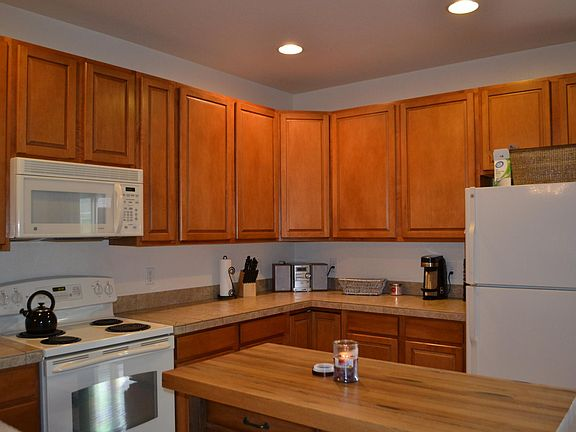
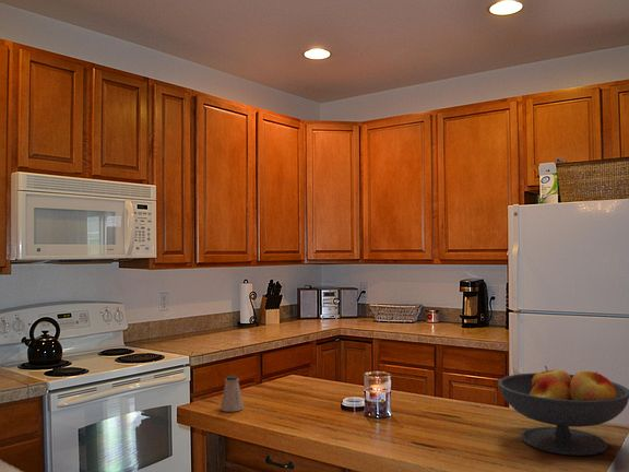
+ fruit bowl [497,365,629,457]
+ saltshaker [219,375,245,413]
